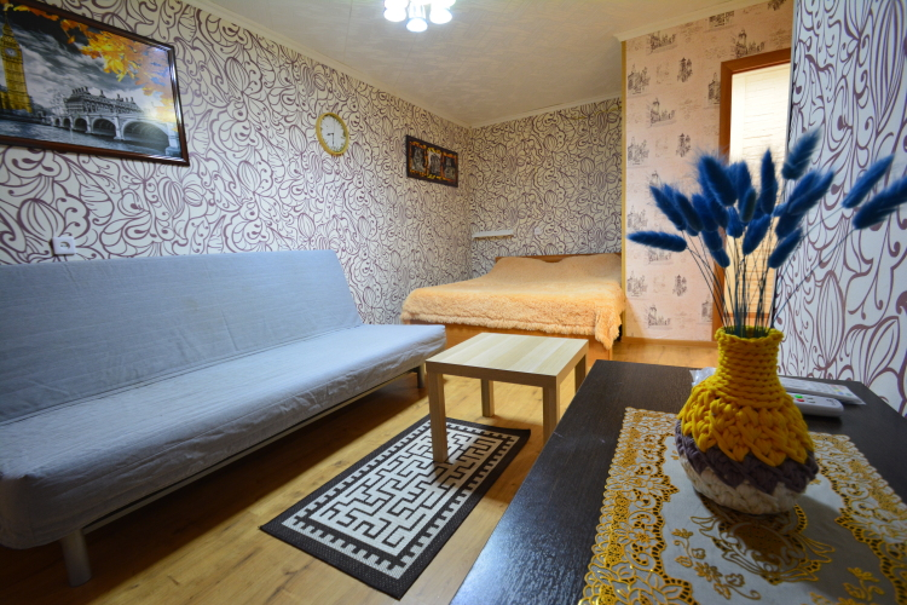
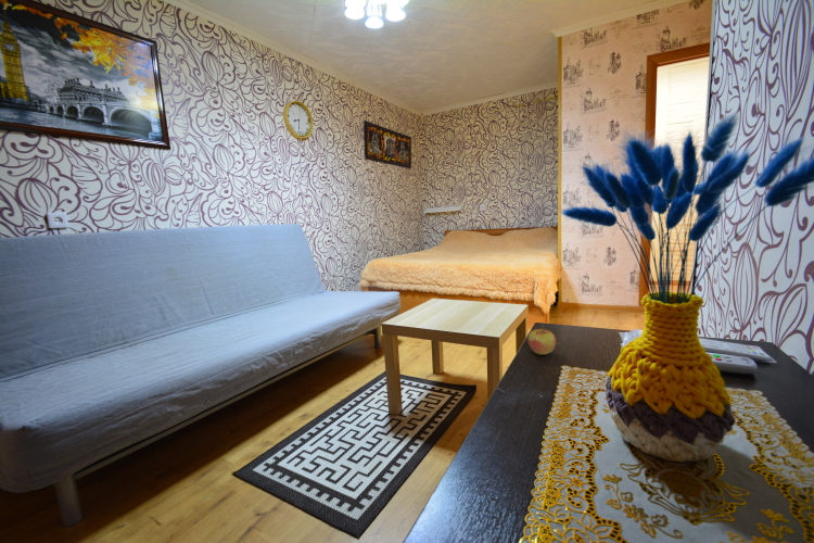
+ apple [527,325,557,356]
